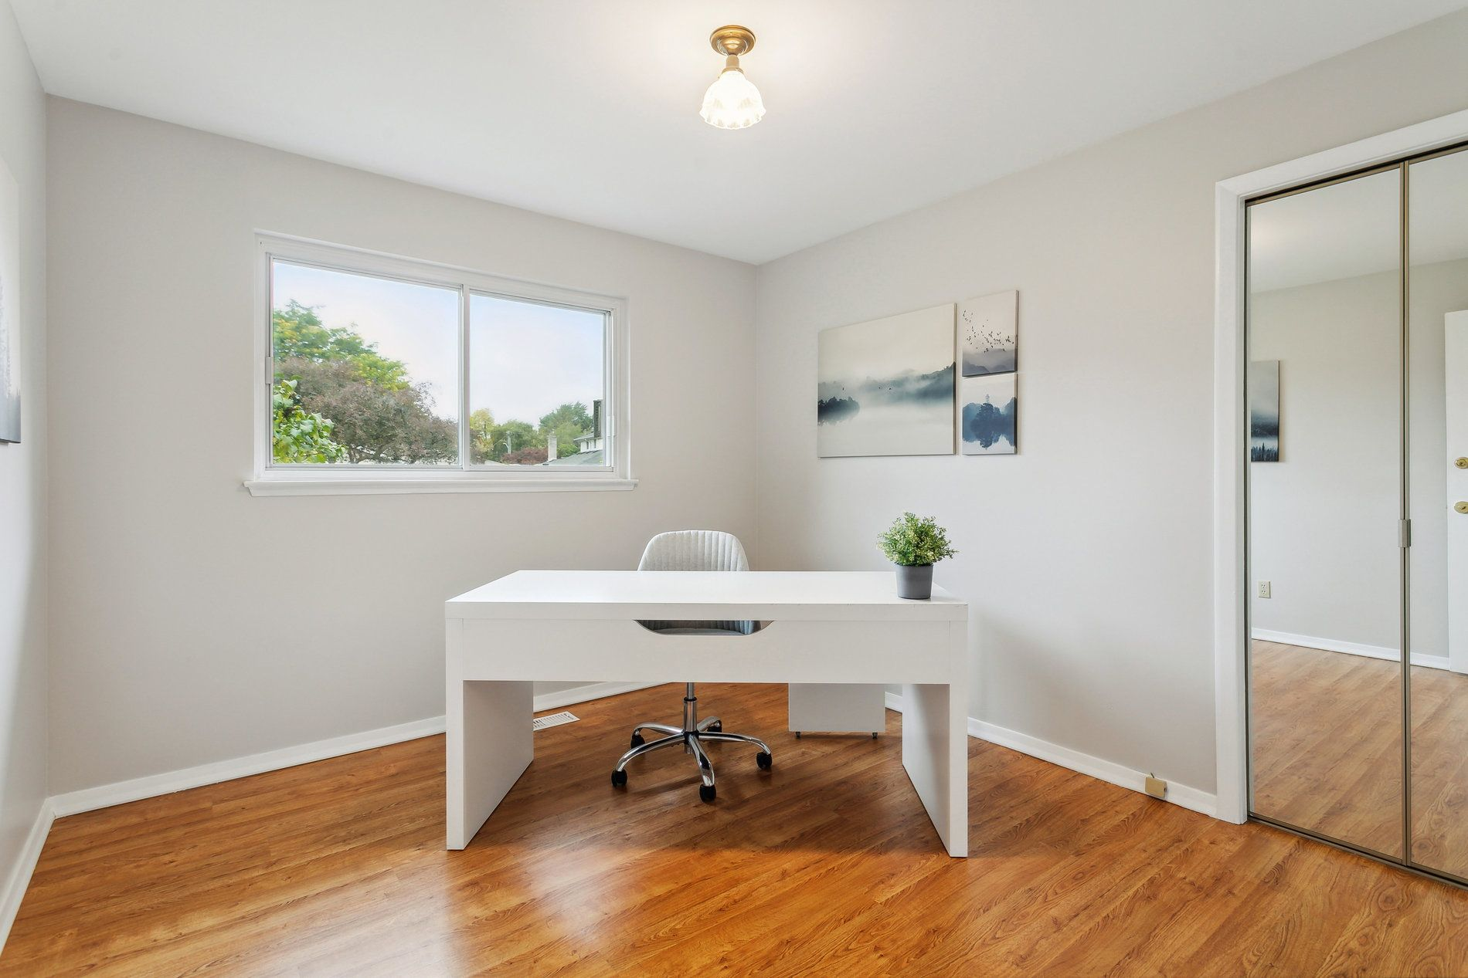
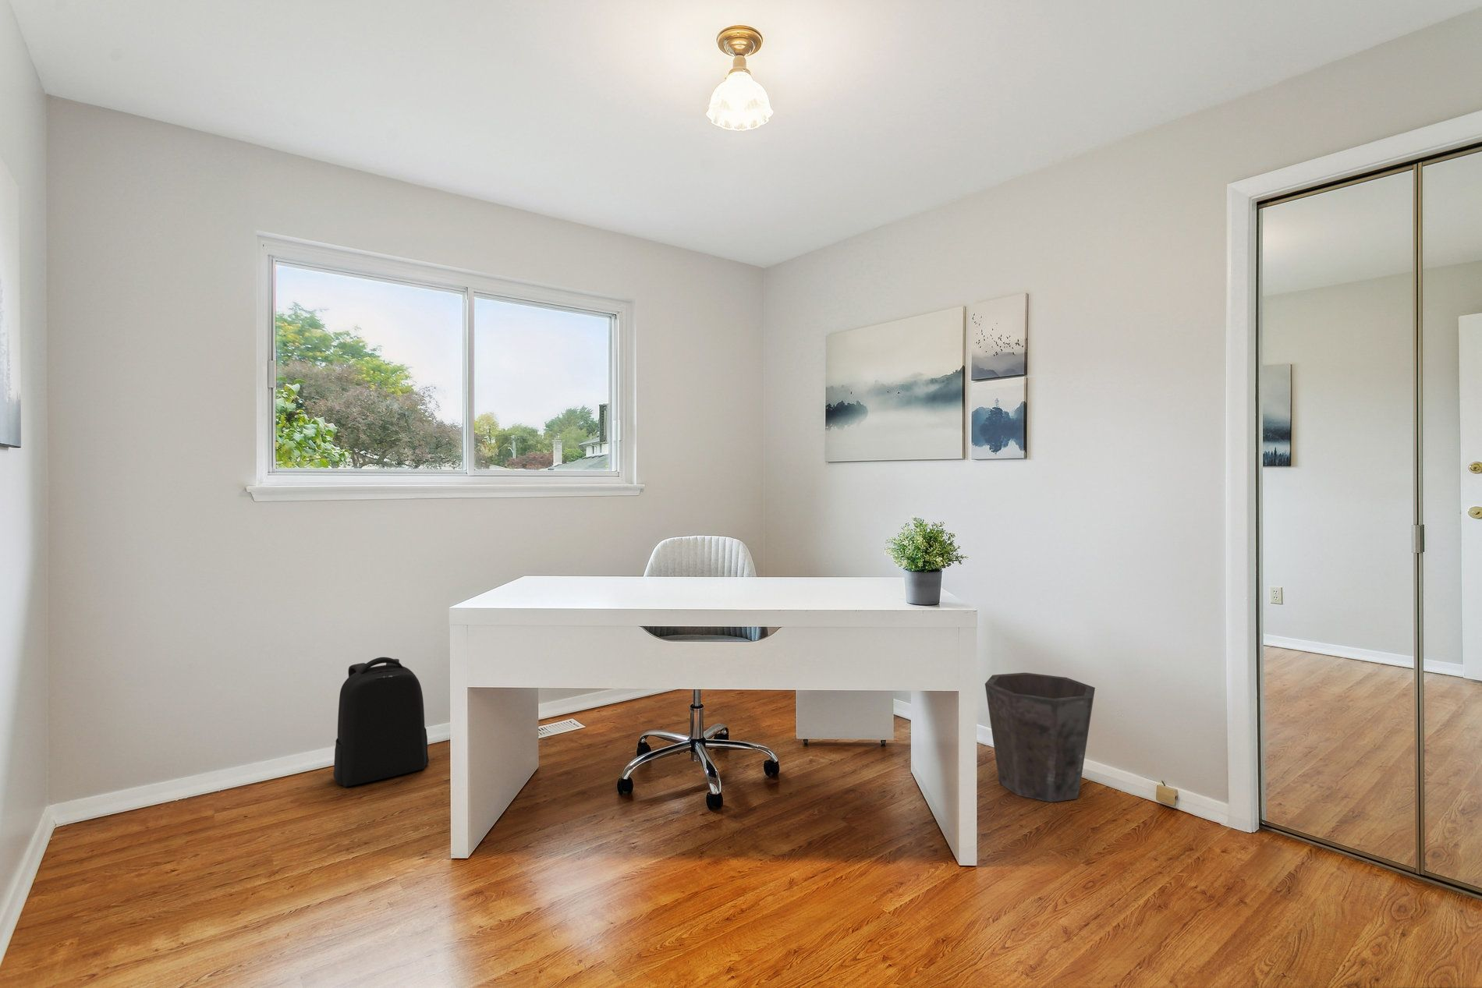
+ waste bin [985,673,1096,803]
+ backpack [332,656,430,787]
